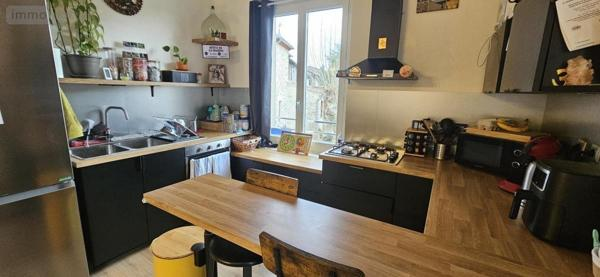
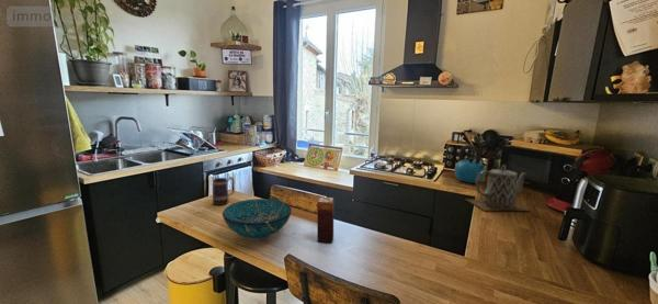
+ teapot [464,164,532,212]
+ mug [212,176,236,206]
+ bowl [222,198,293,241]
+ candle [316,196,336,245]
+ kettle [454,144,488,184]
